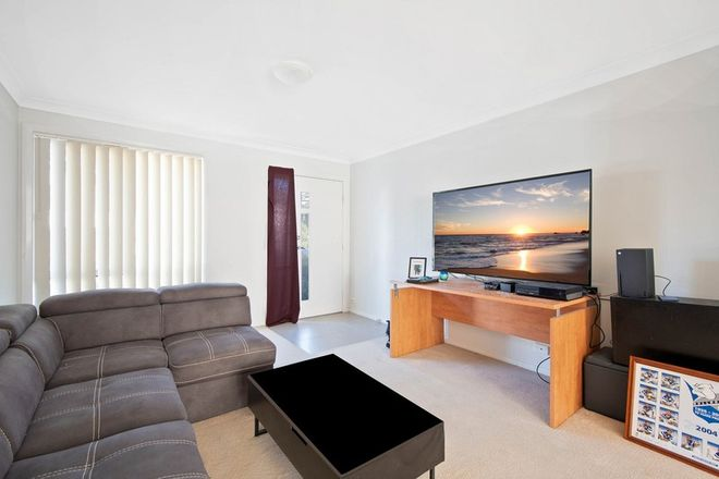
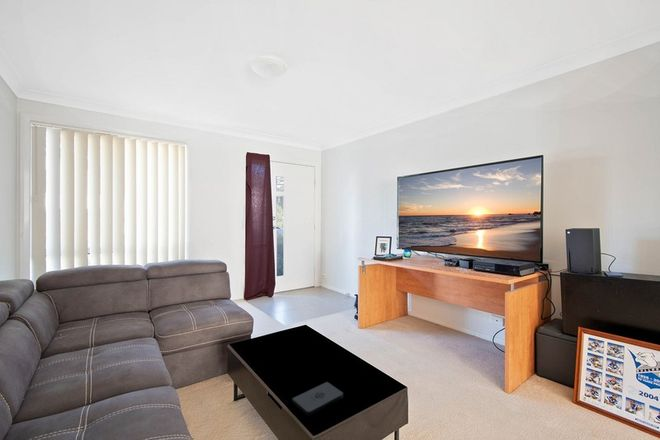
+ notepad [291,381,344,417]
